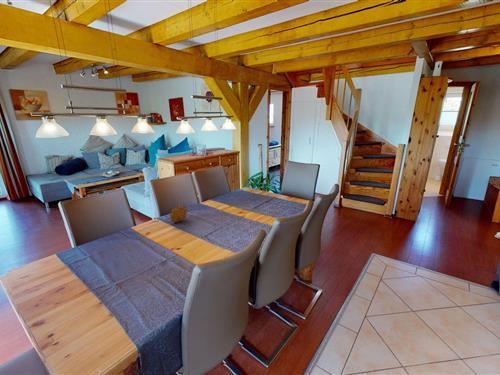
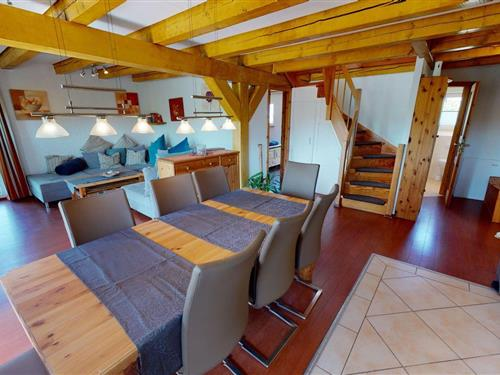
- fruit [168,204,188,223]
